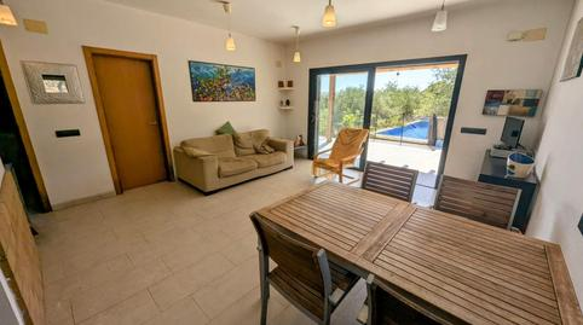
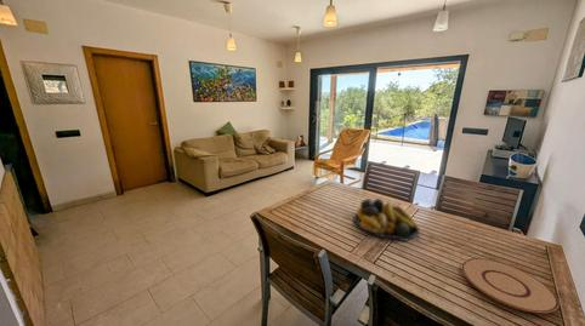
+ plate [460,257,561,314]
+ fruit bowl [352,198,421,242]
